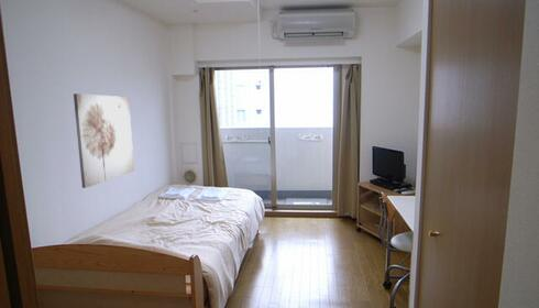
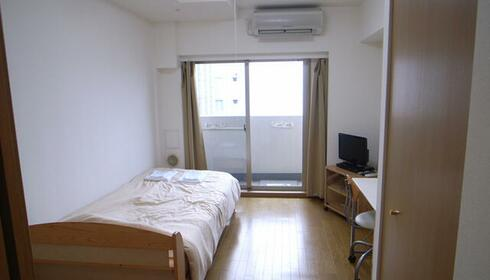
- wall art [73,92,135,189]
